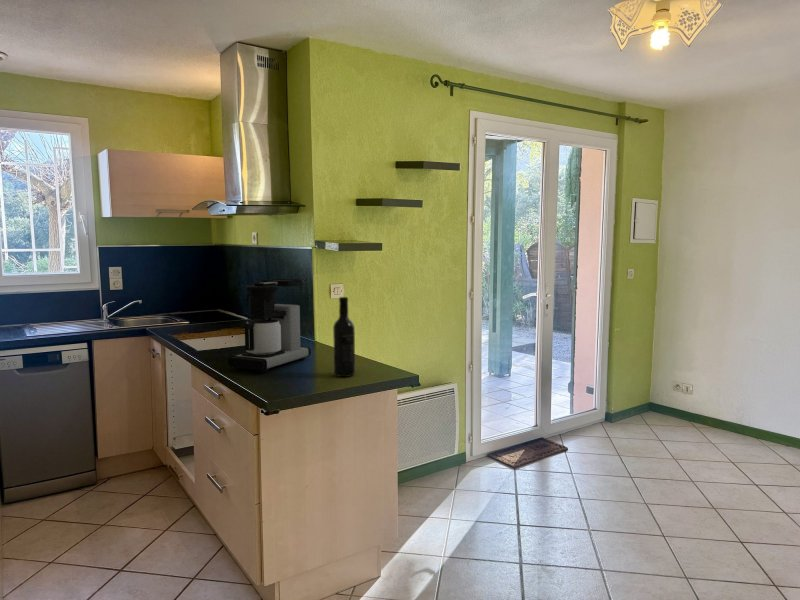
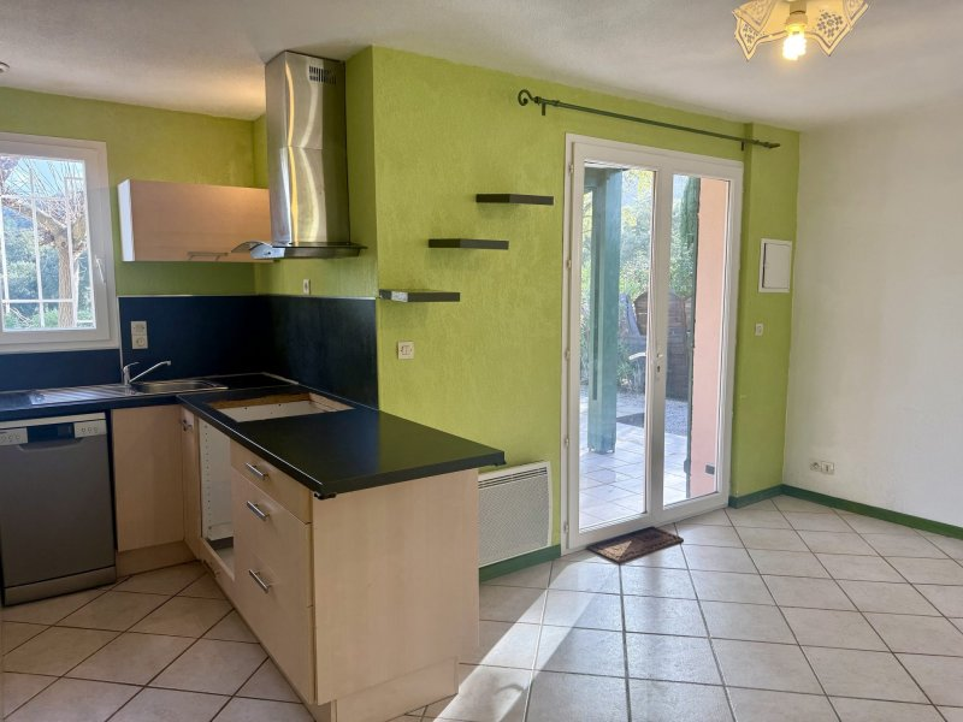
- wine bottle [332,296,356,378]
- coffee maker [227,278,312,373]
